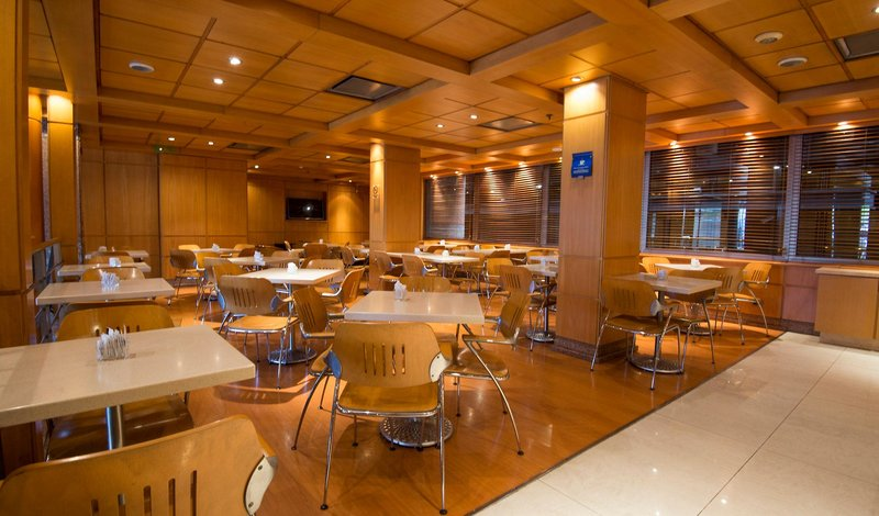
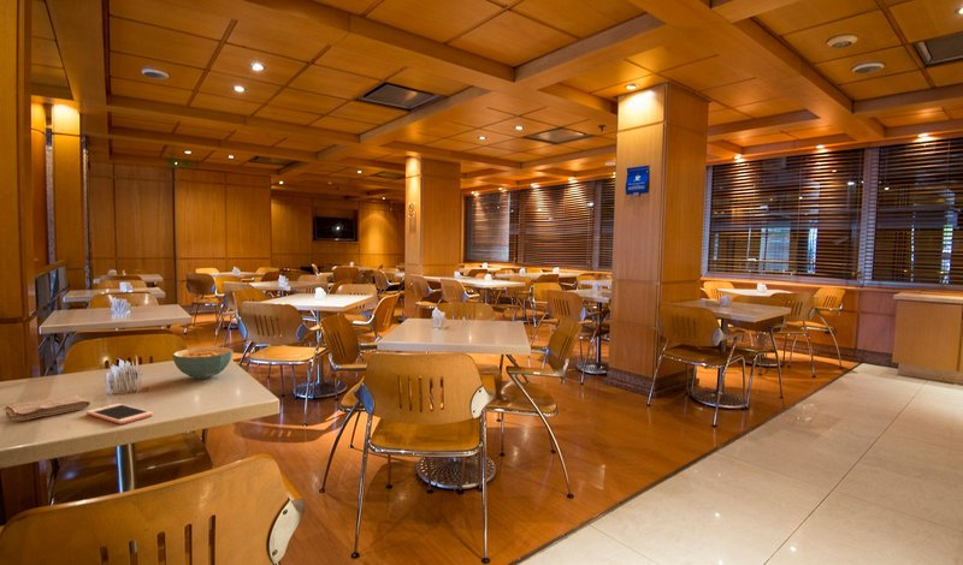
+ cereal bowl [172,346,234,380]
+ washcloth [2,394,91,422]
+ cell phone [85,403,154,426]
